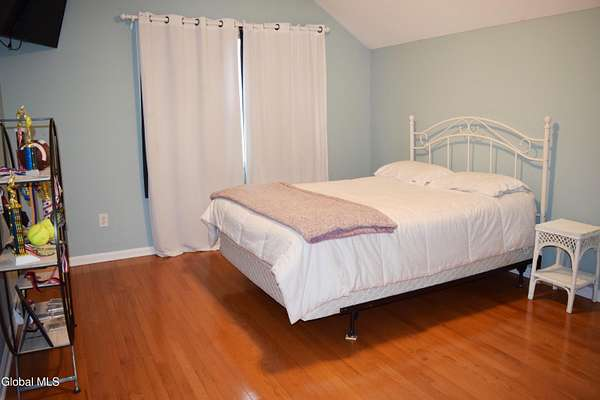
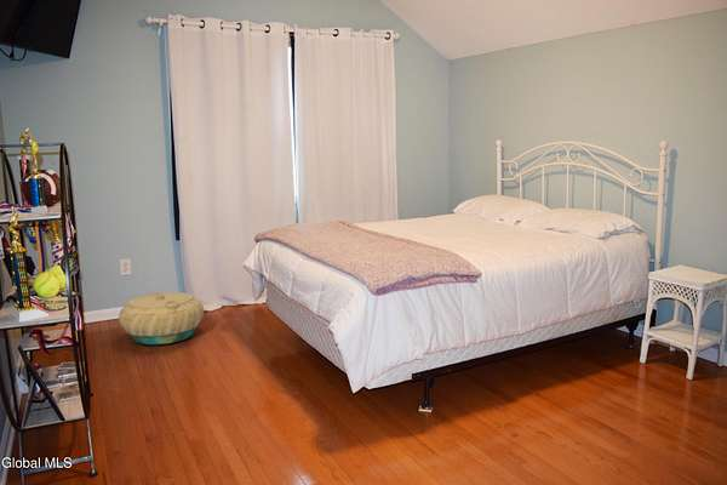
+ basket [118,291,205,346]
